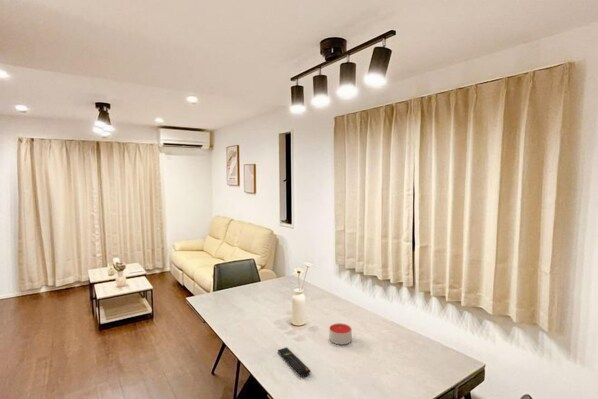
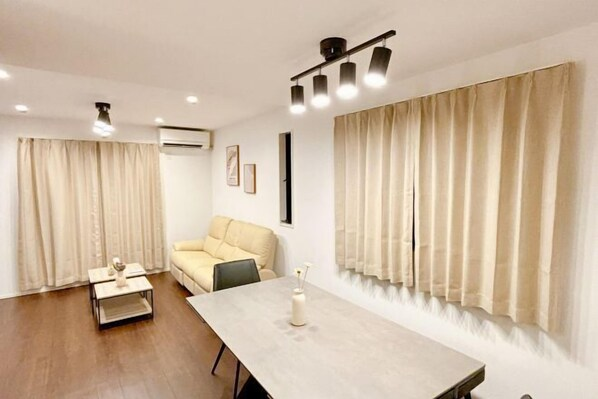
- remote control [277,346,312,377]
- candle [328,322,353,345]
